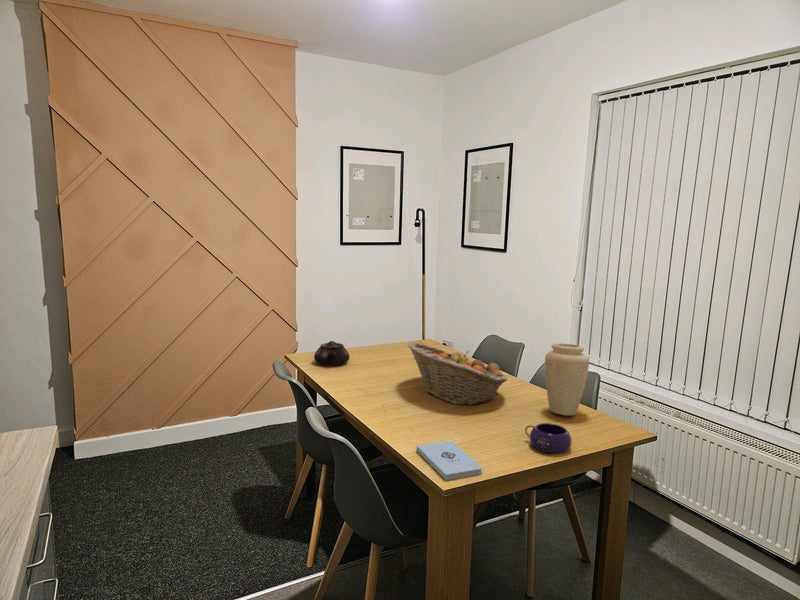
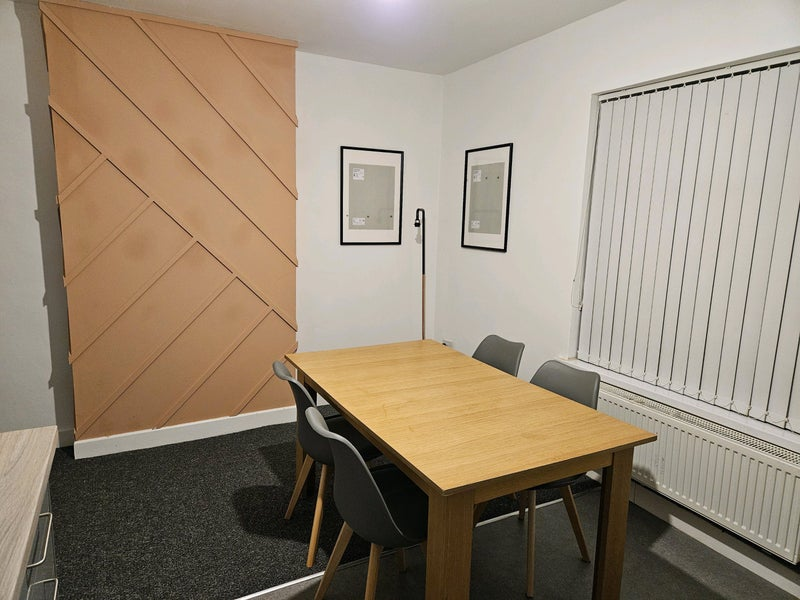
- bowl [524,422,573,454]
- teapot [313,340,350,366]
- fruit basket [407,341,508,406]
- vase [544,342,590,417]
- notepad [416,440,483,481]
